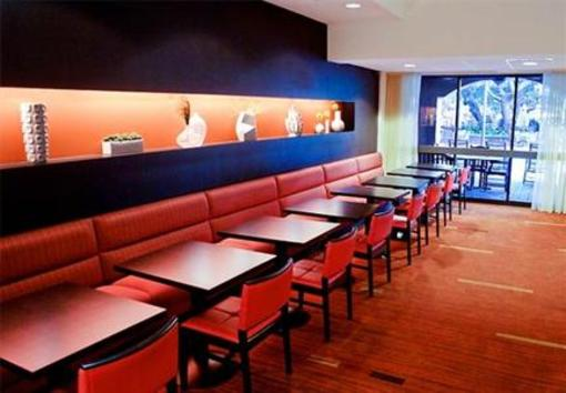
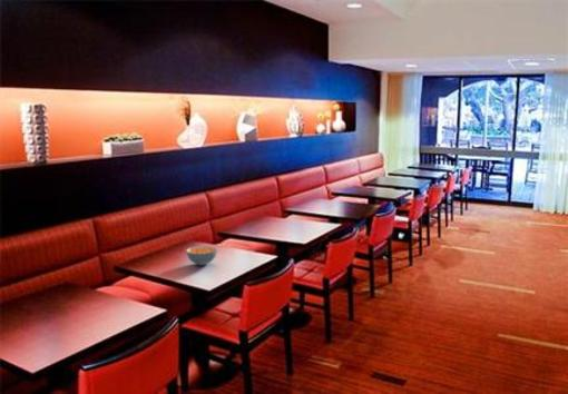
+ cereal bowl [185,245,218,266]
